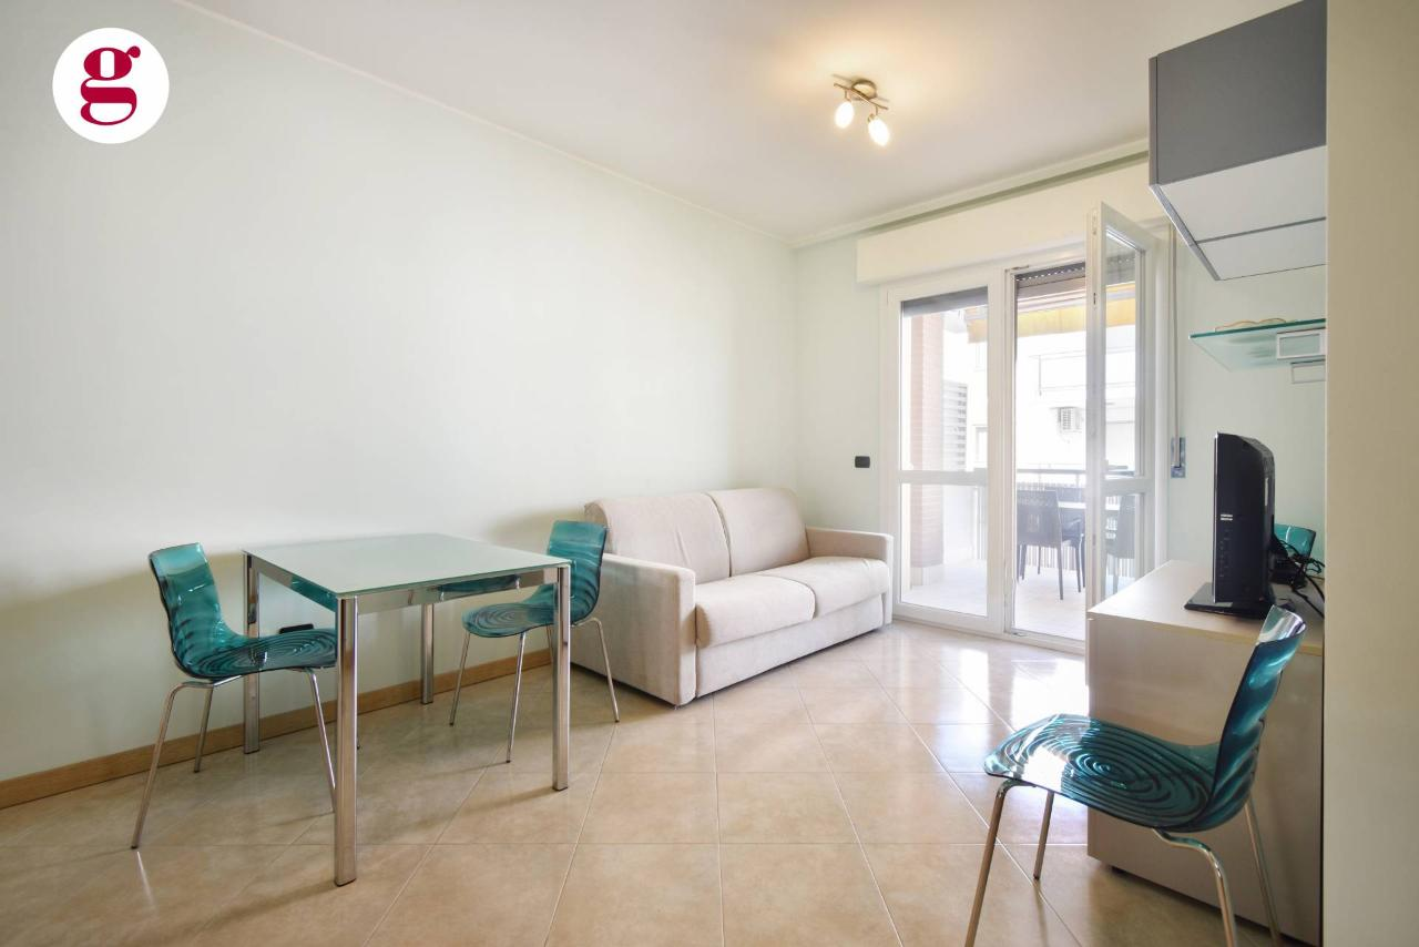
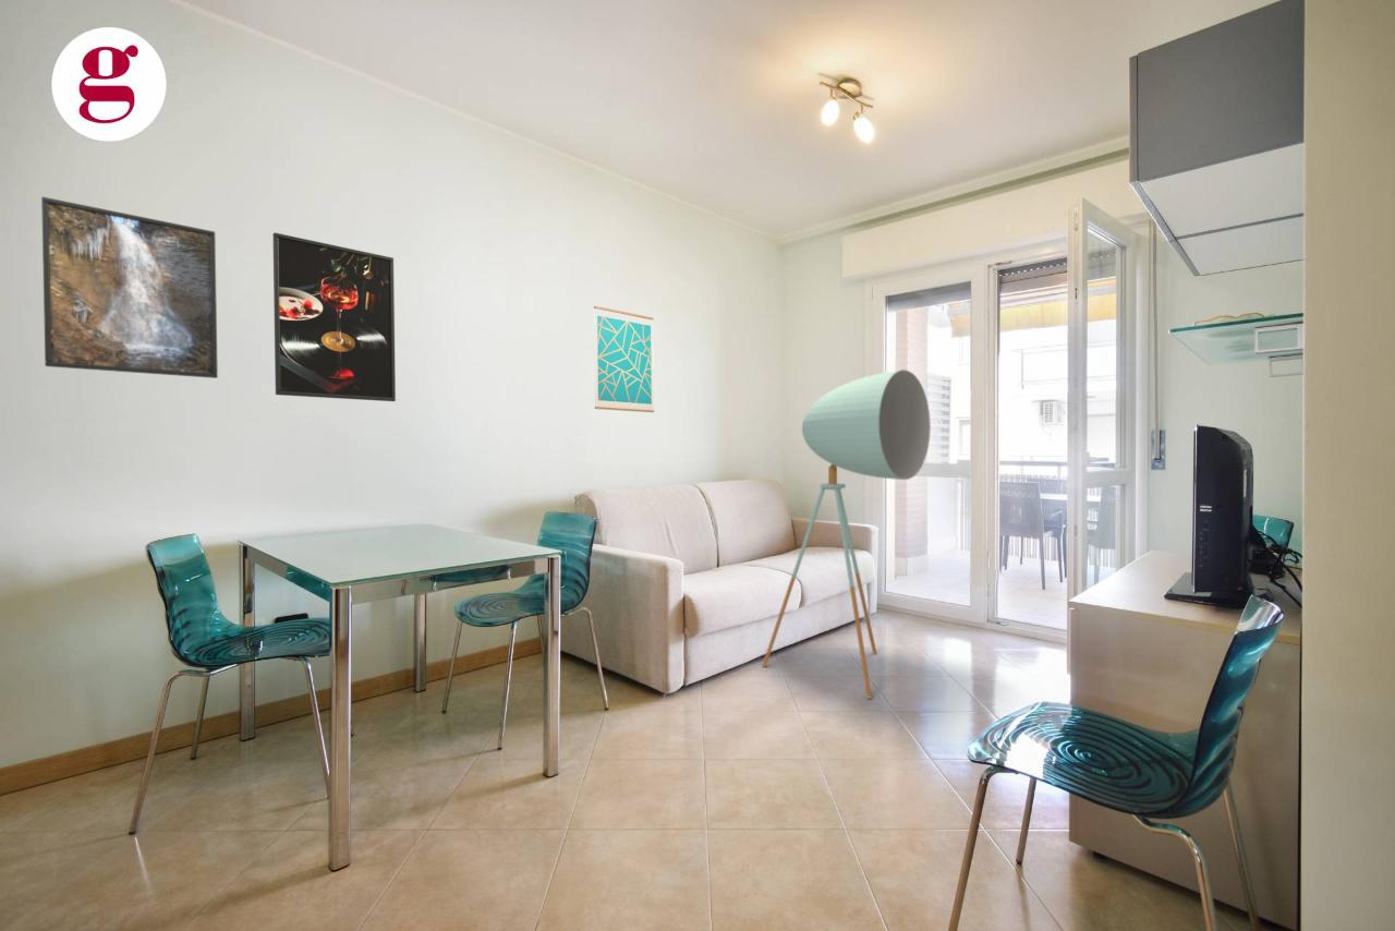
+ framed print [40,196,219,379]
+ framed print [271,231,397,402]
+ wall art [593,305,655,413]
+ floor lamp [761,368,932,699]
